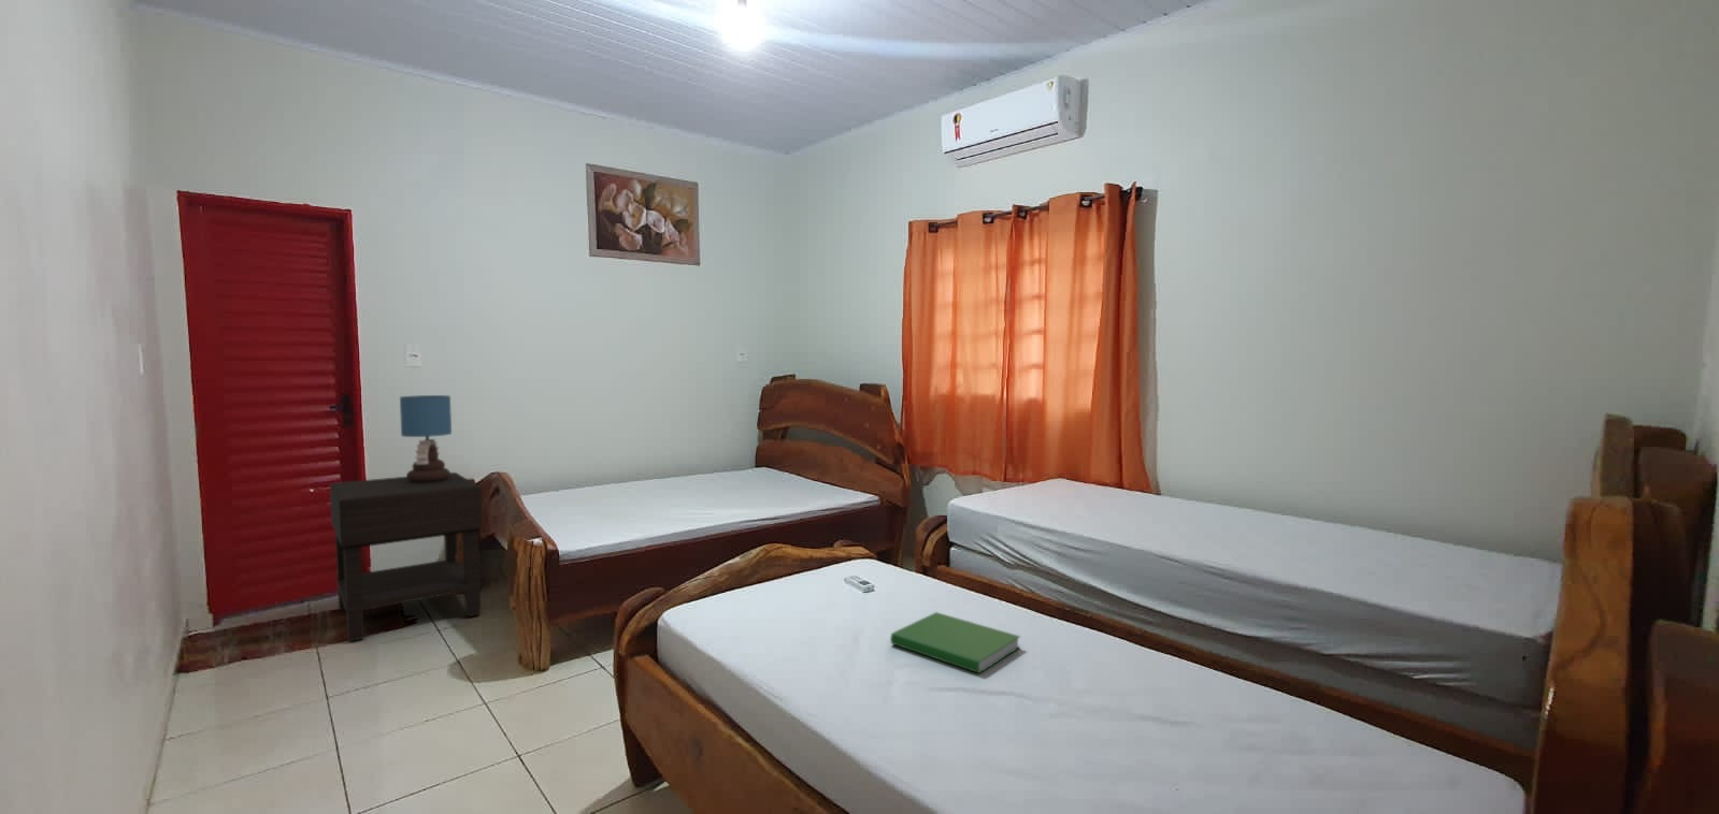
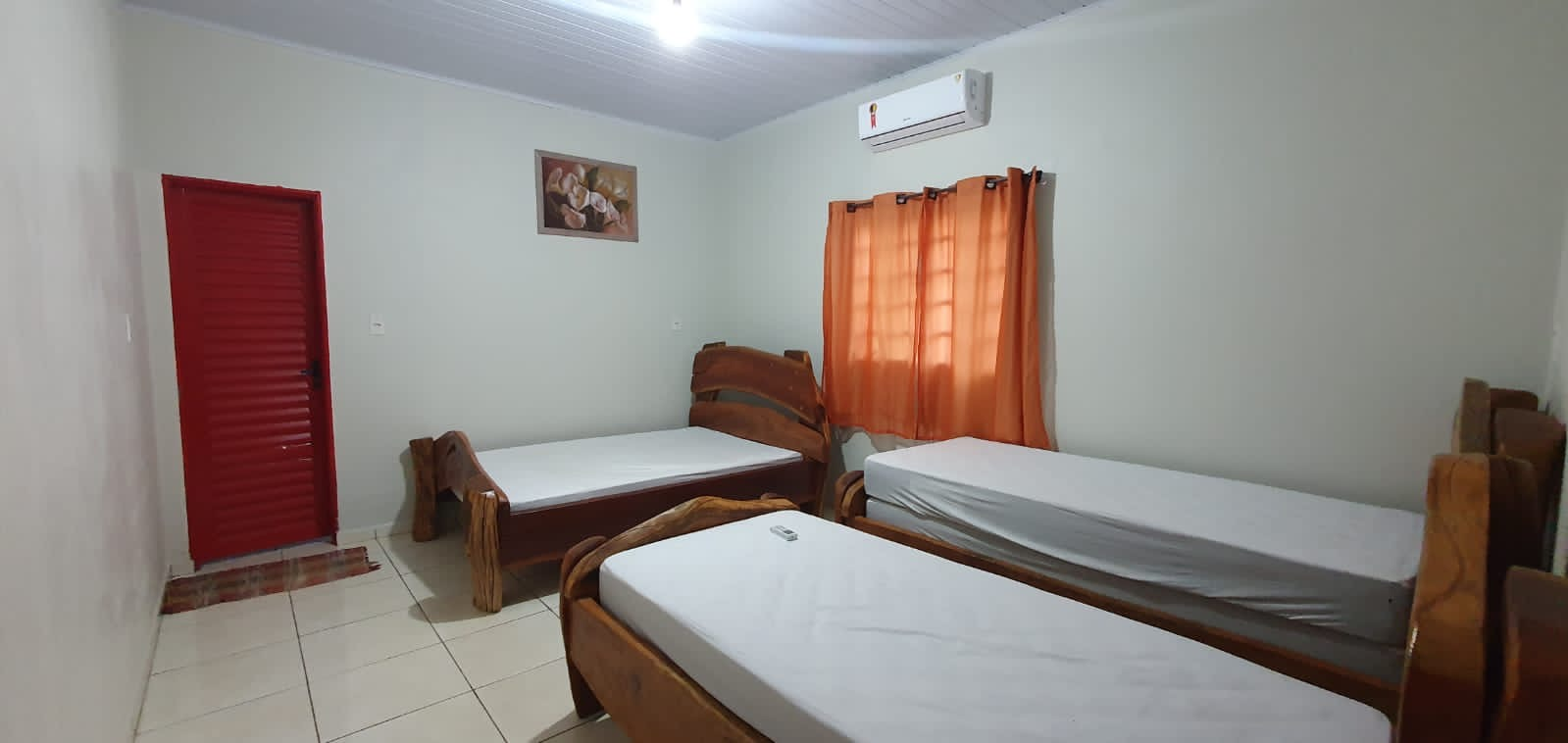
- nightstand [329,471,483,642]
- hardcover book [889,611,1022,675]
- table lamp [399,394,453,482]
